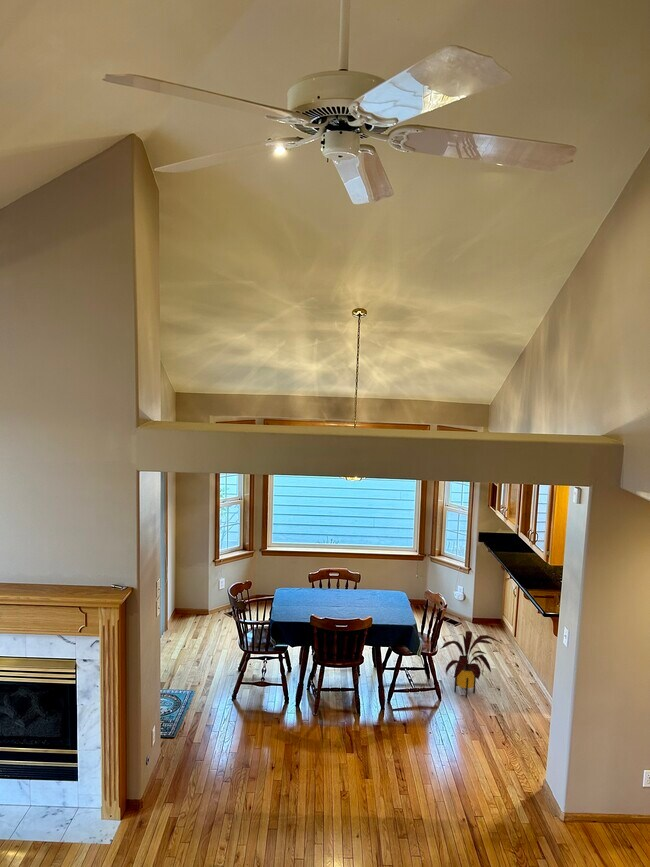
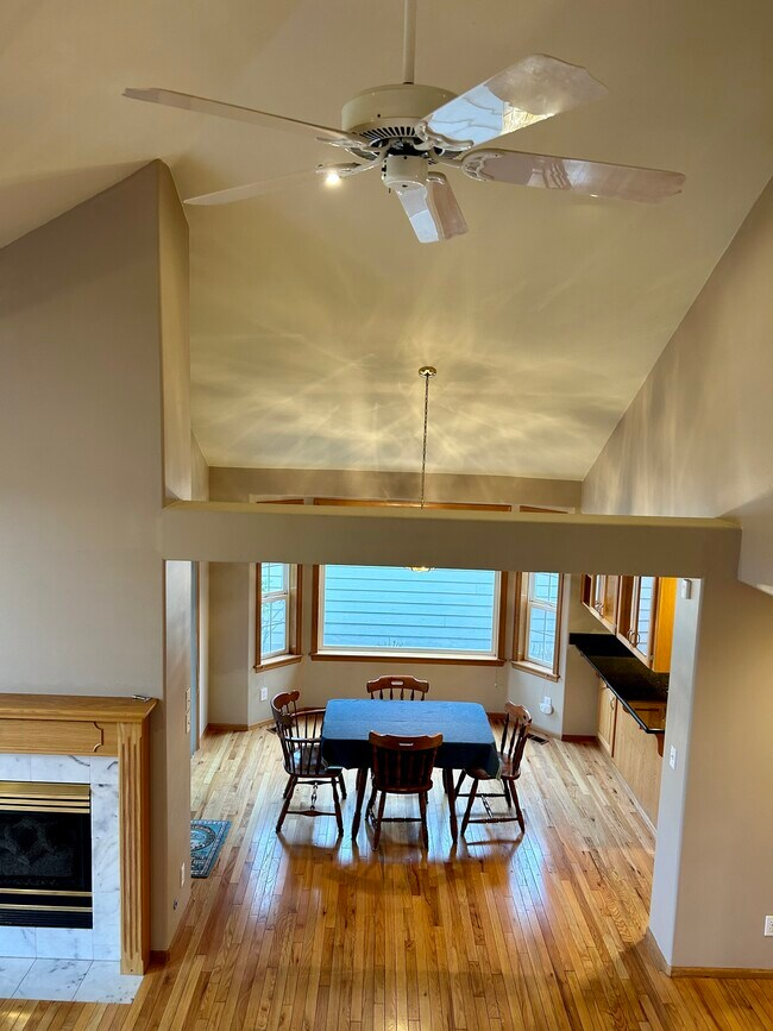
- house plant [439,630,503,699]
